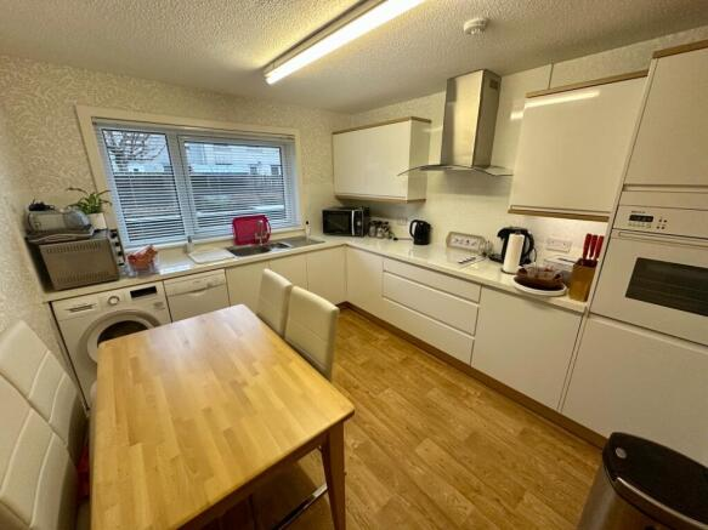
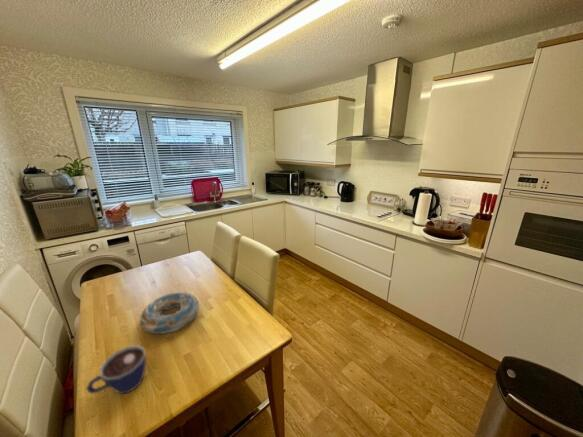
+ cup [85,344,147,395]
+ decorative bowl [138,291,200,336]
